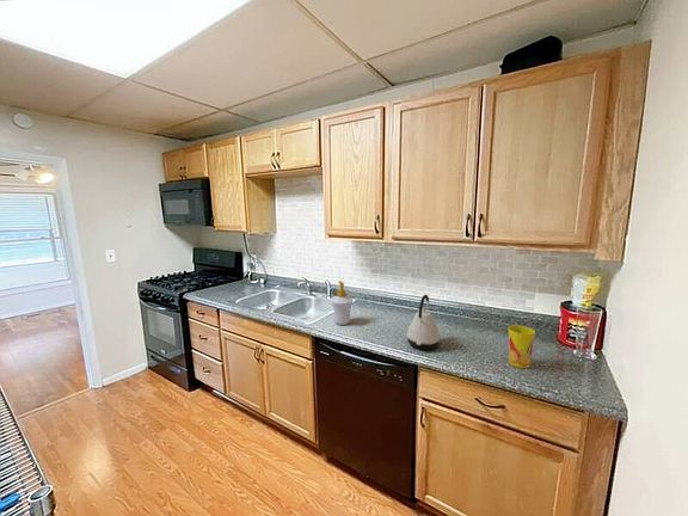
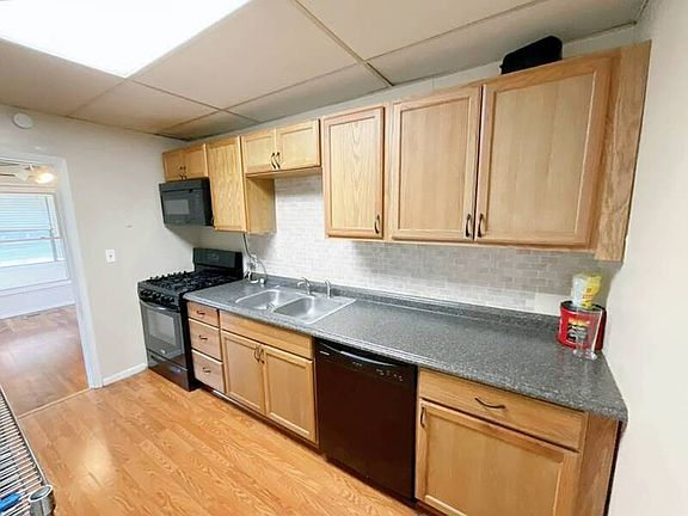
- kettle [406,294,442,351]
- cup [508,325,536,369]
- soap bottle [330,280,354,326]
